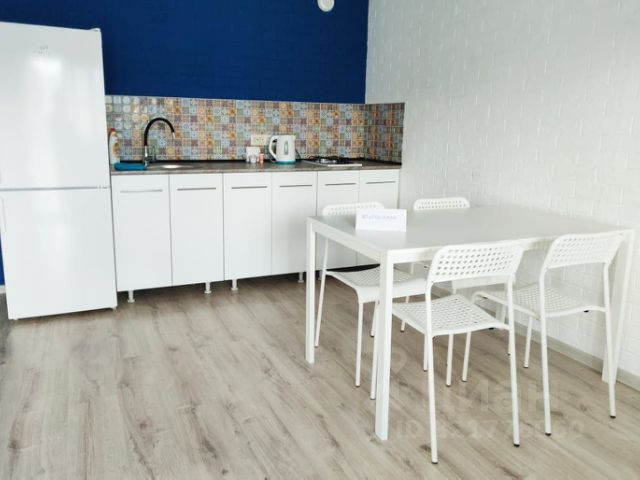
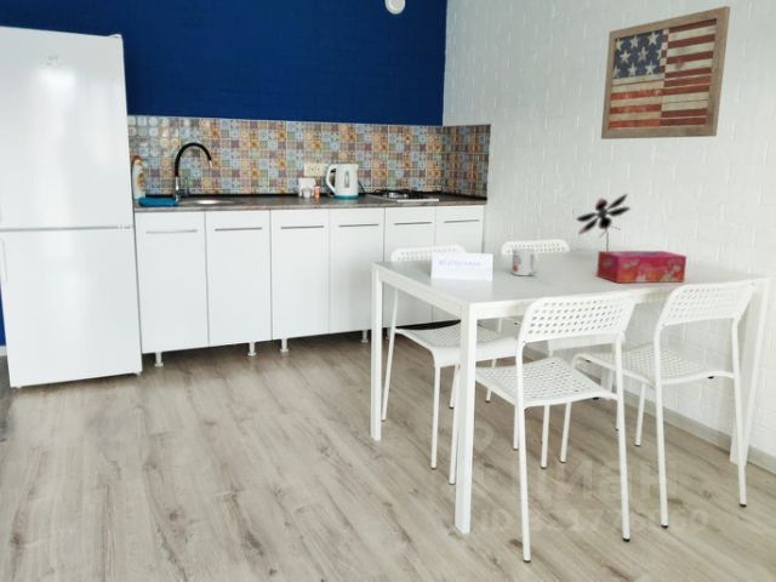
+ tissue box [595,250,687,284]
+ flower [575,193,632,251]
+ mug [510,247,540,276]
+ wall art [600,5,731,141]
